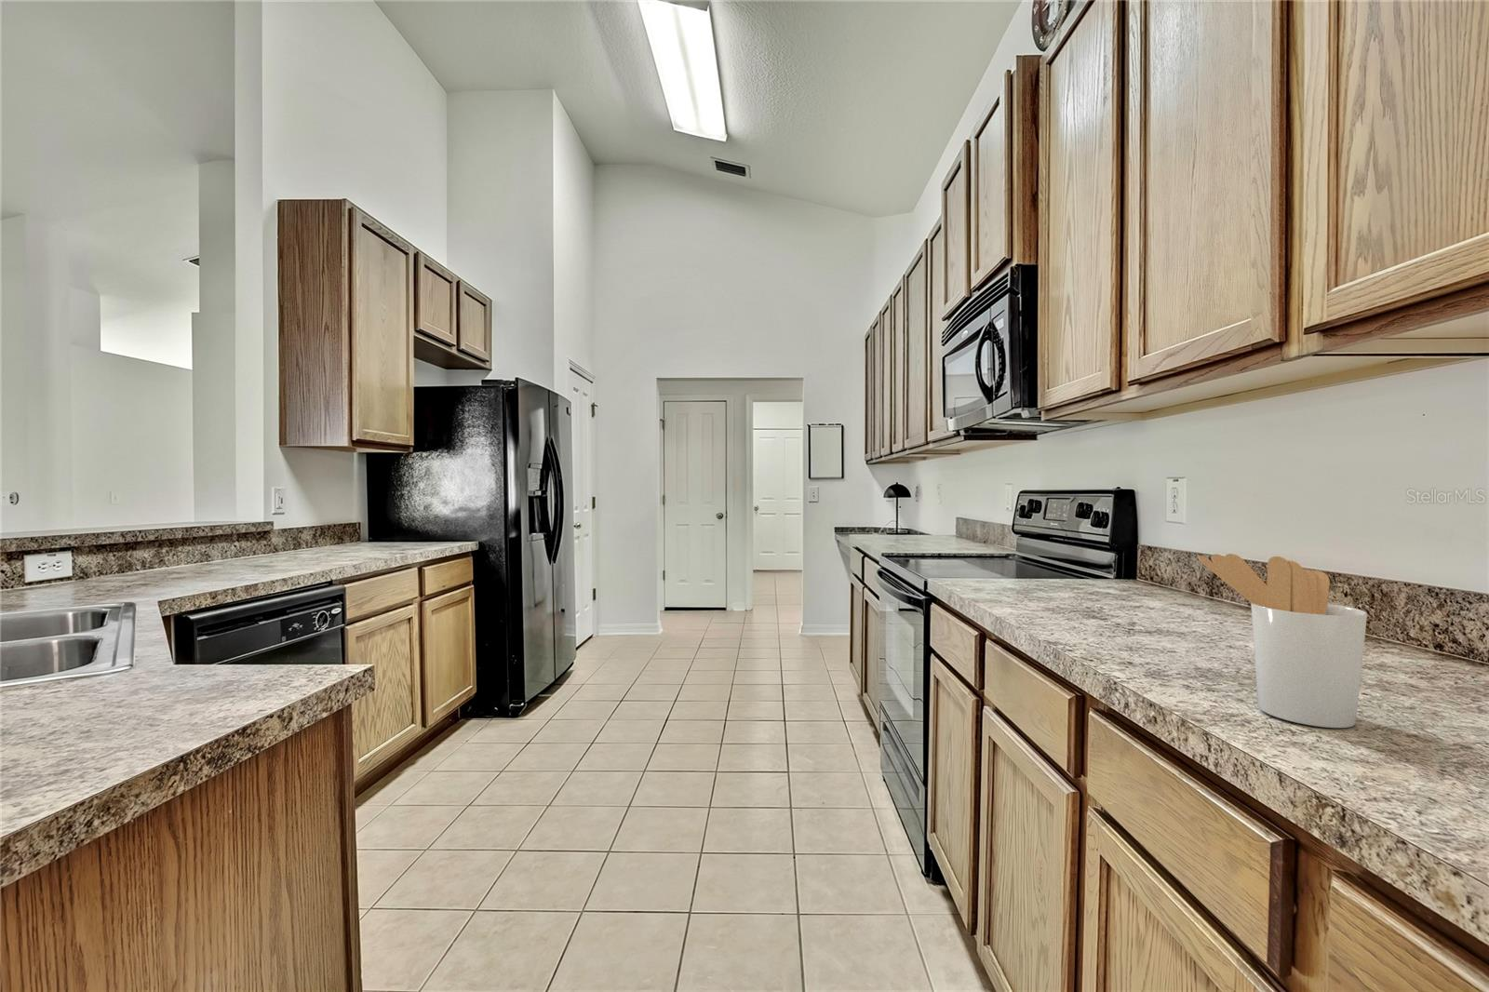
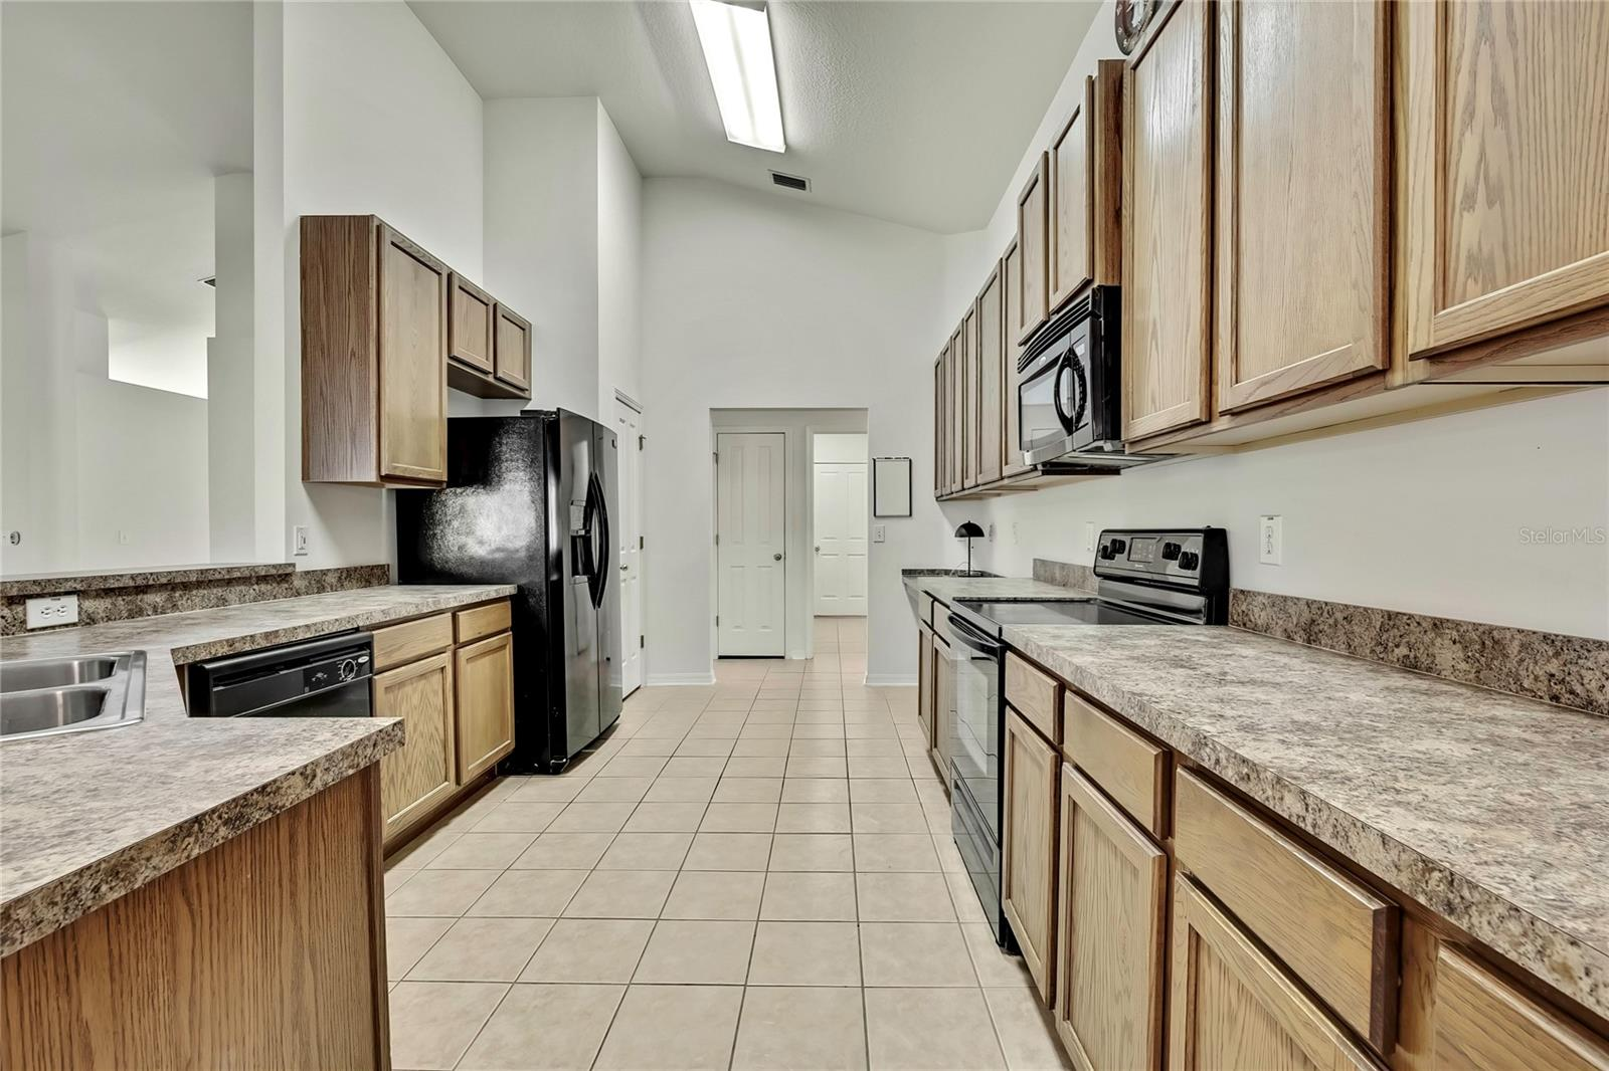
- utensil holder [1198,552,1368,728]
